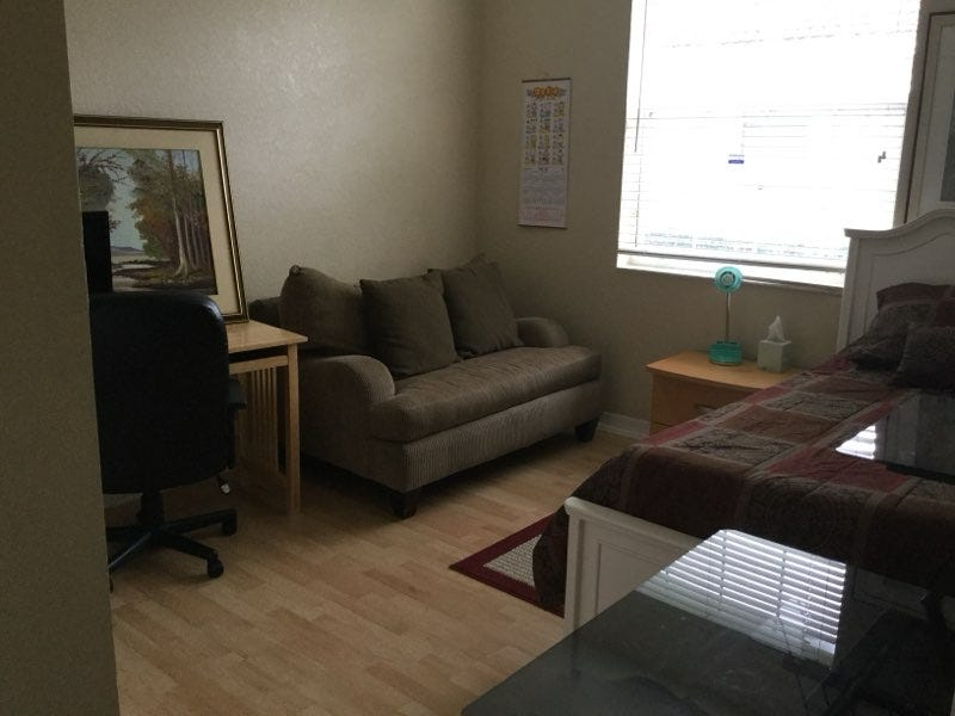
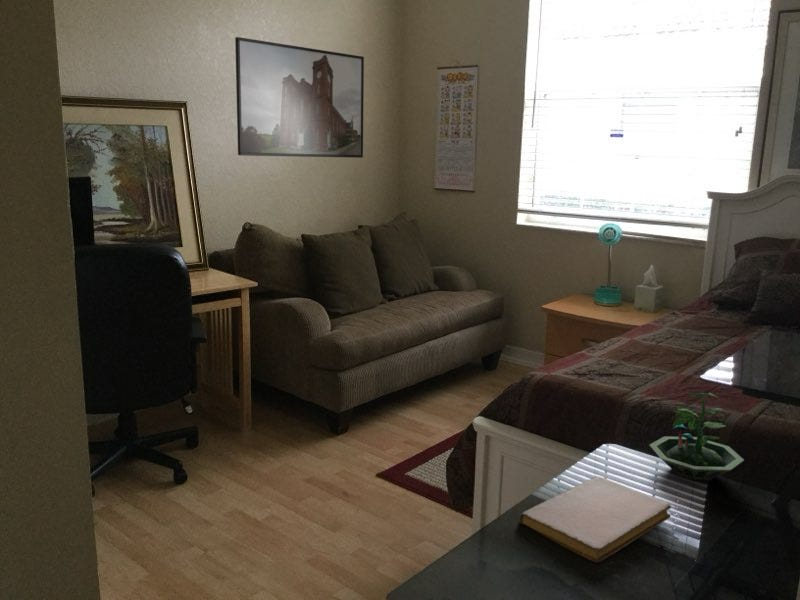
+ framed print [234,36,365,159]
+ notebook [518,475,672,563]
+ terrarium [649,392,745,481]
